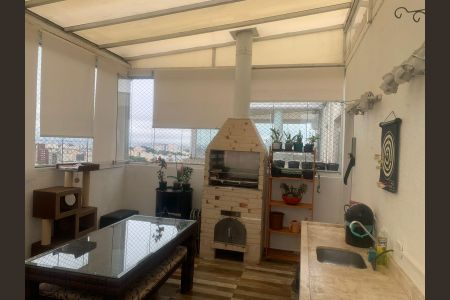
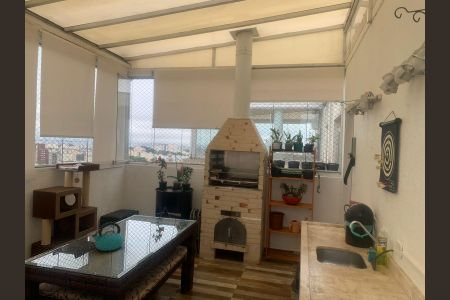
+ kettle [91,221,124,252]
